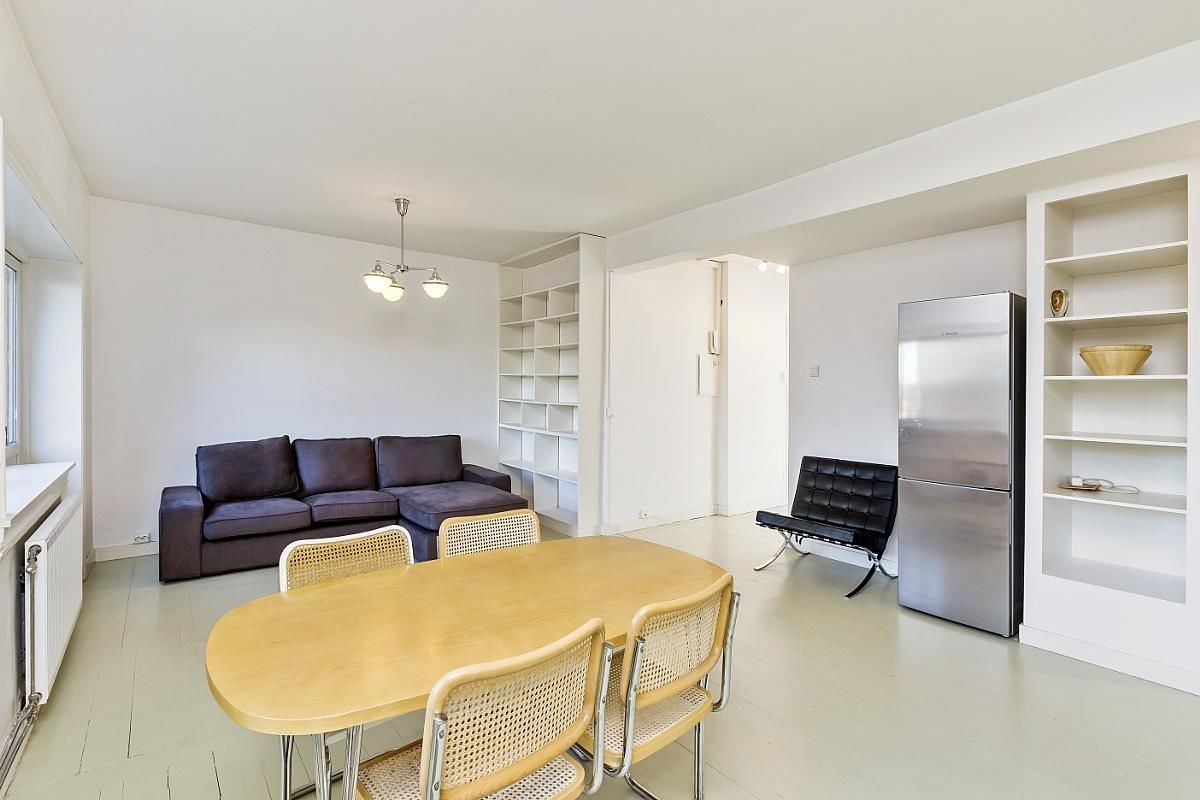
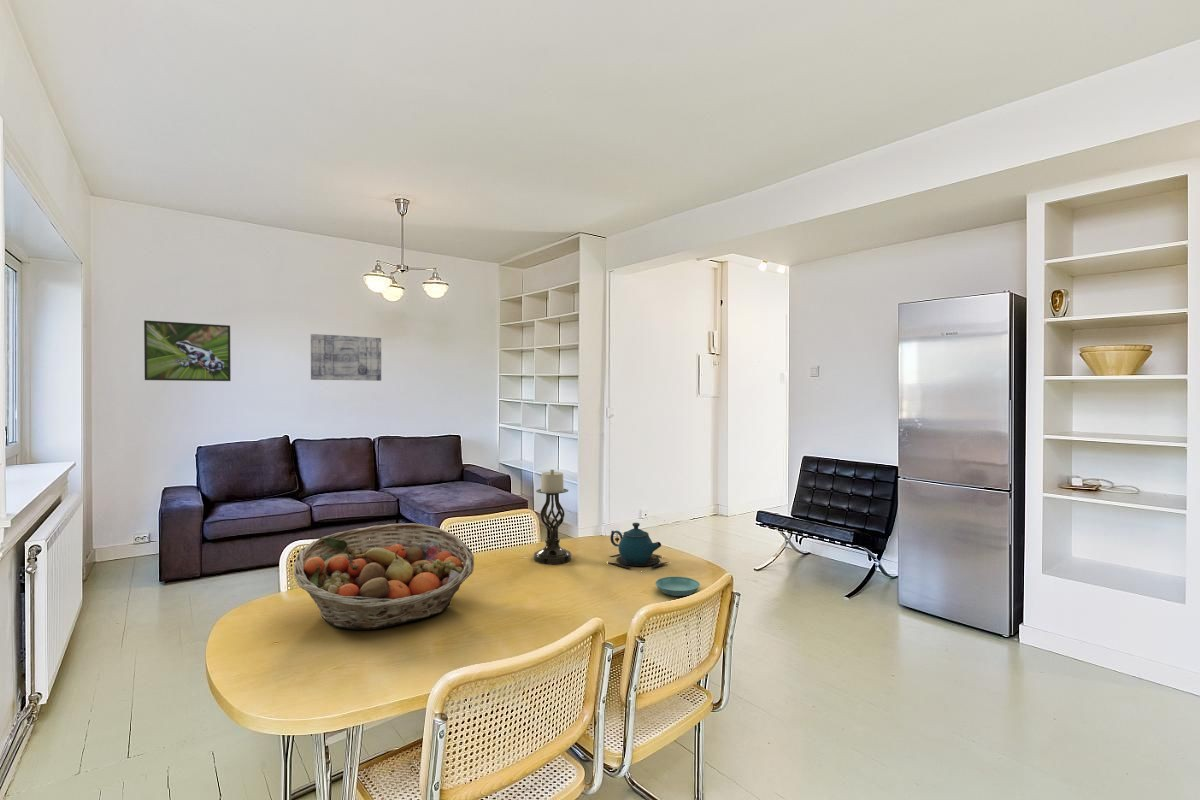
+ wall art [310,333,382,382]
+ candle holder [532,469,573,565]
+ fruit basket [293,522,475,631]
+ saucer [655,576,701,597]
+ teapot [609,522,669,570]
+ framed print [143,319,232,382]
